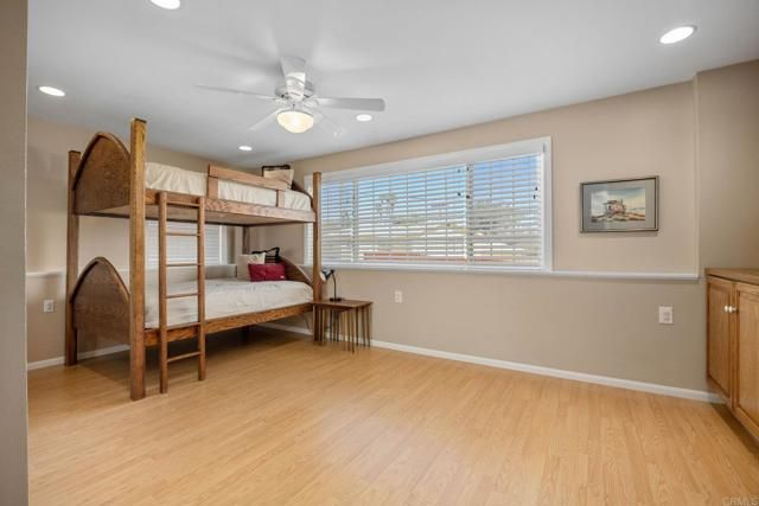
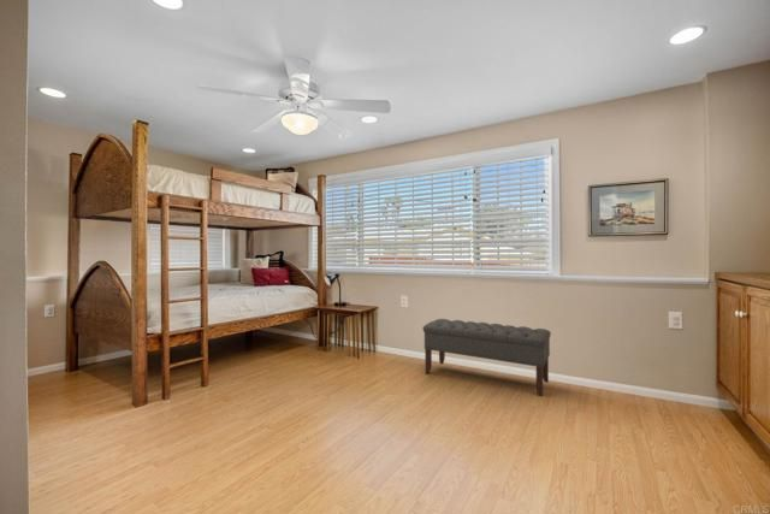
+ bench [422,318,552,397]
